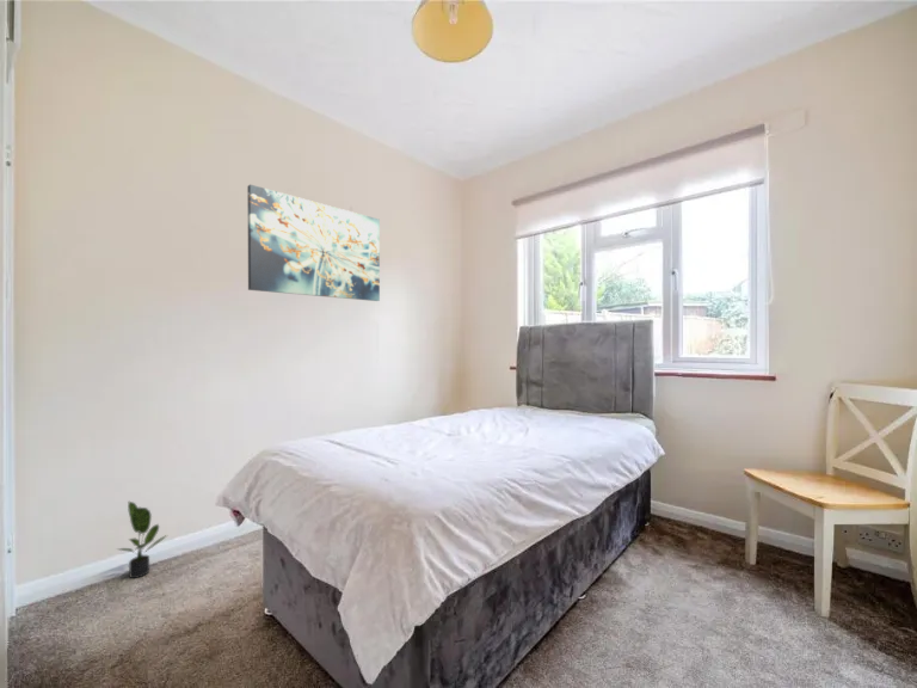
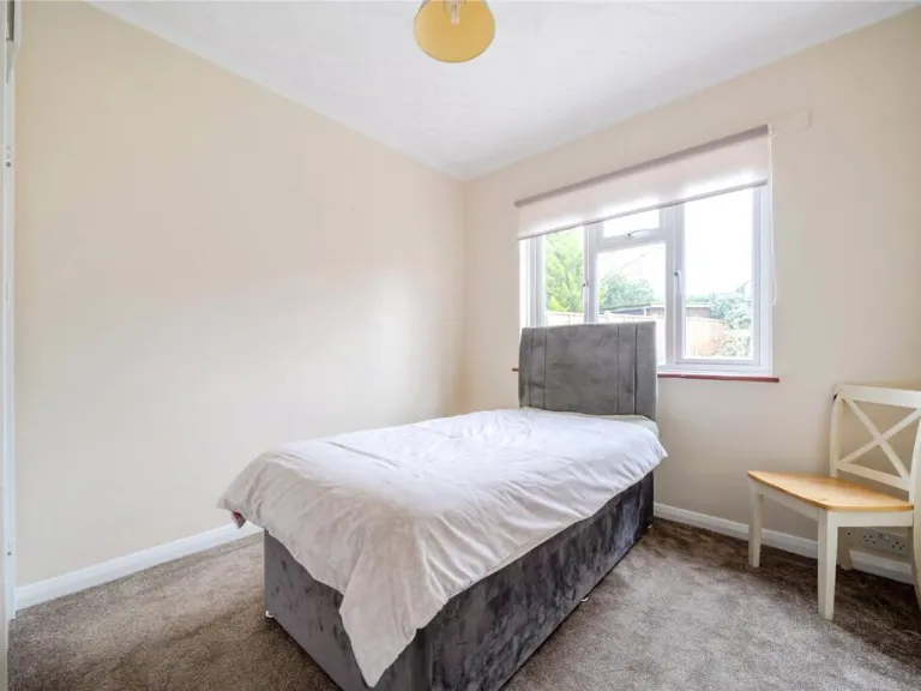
- wall art [246,183,381,302]
- potted plant [115,499,168,579]
